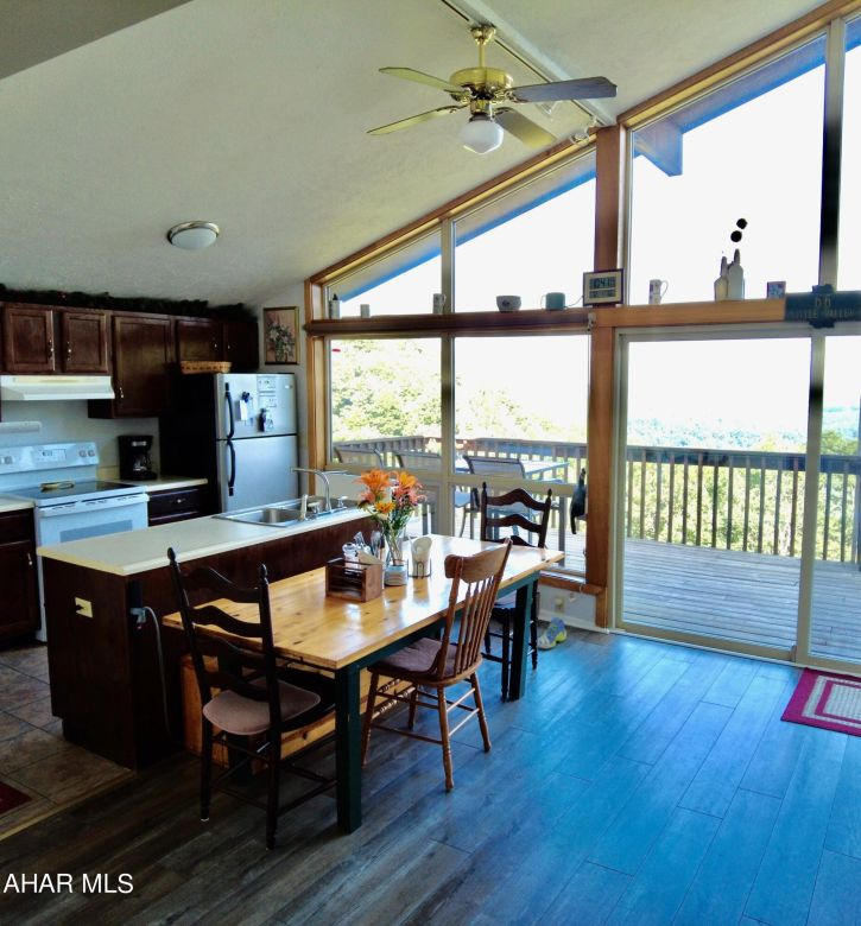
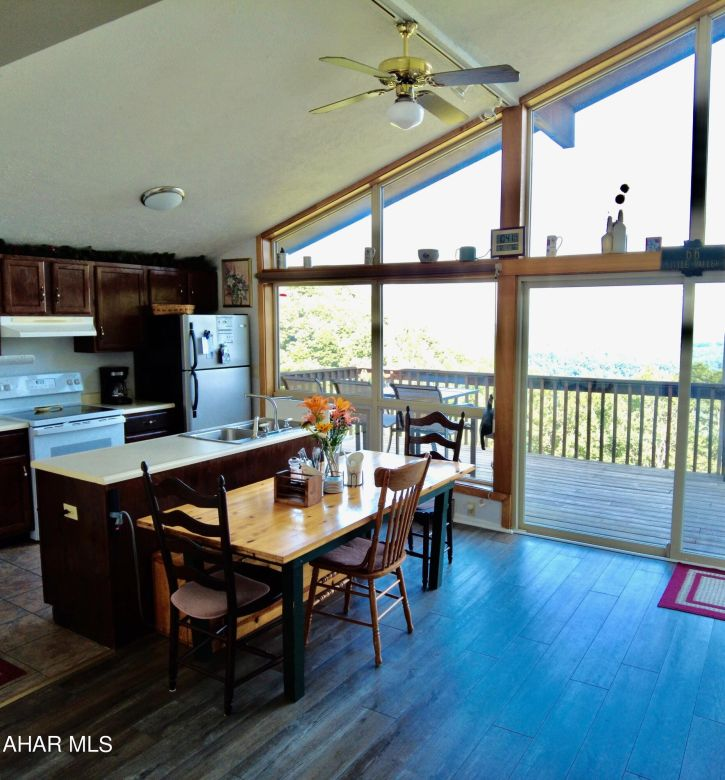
- sneaker [537,616,568,649]
